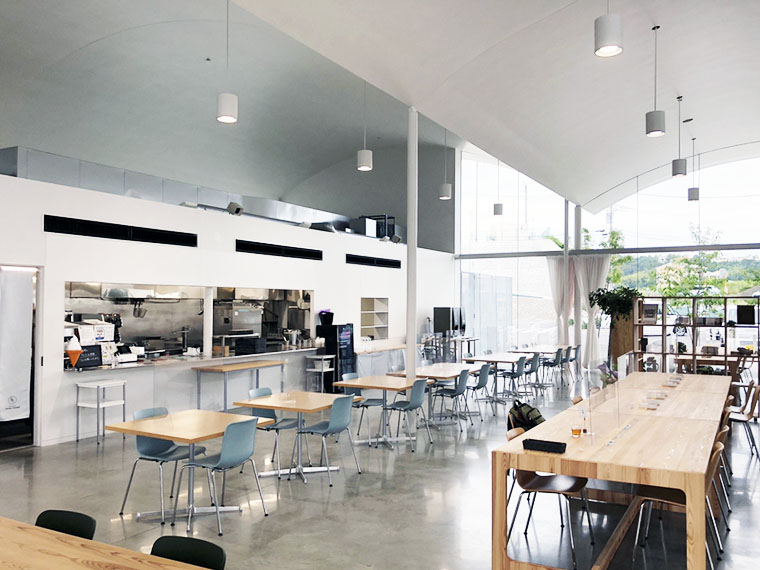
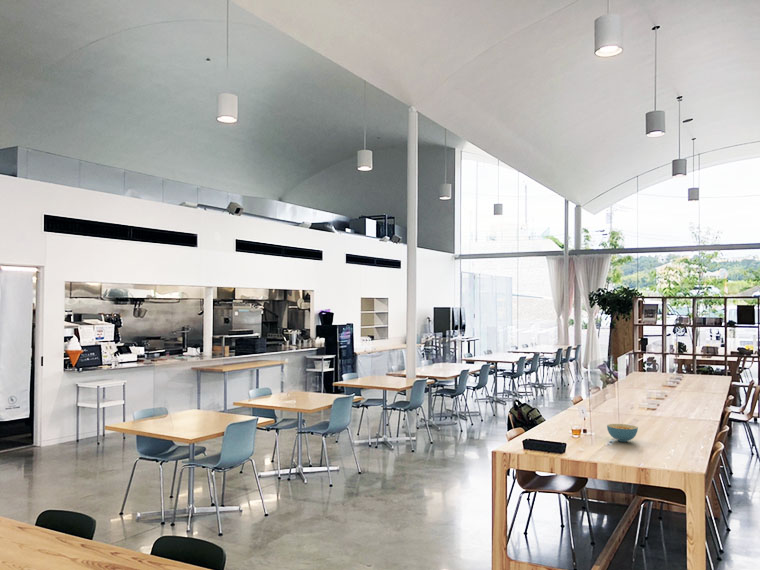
+ cereal bowl [606,423,639,443]
